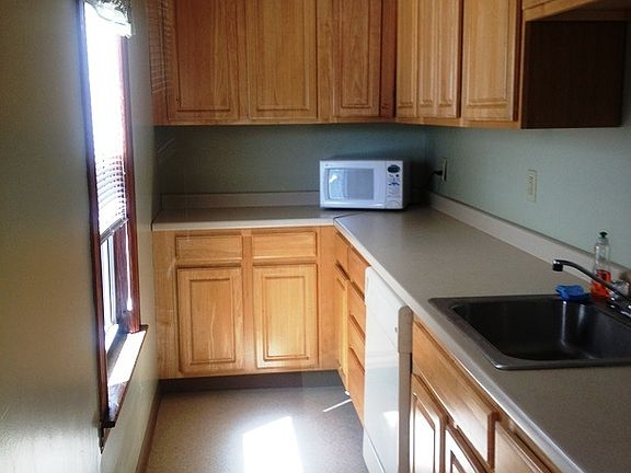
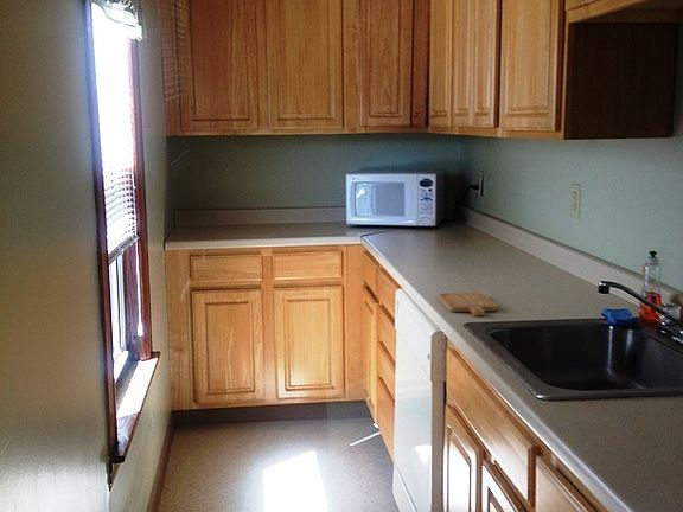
+ chopping board [436,292,499,316]
